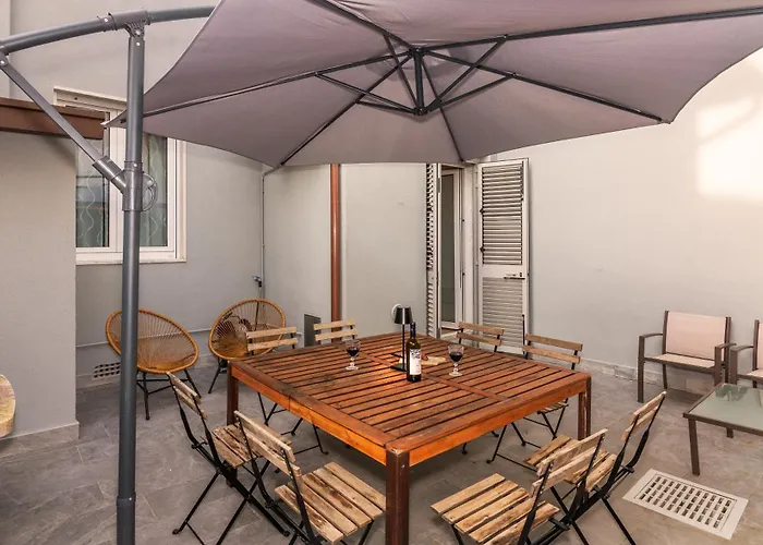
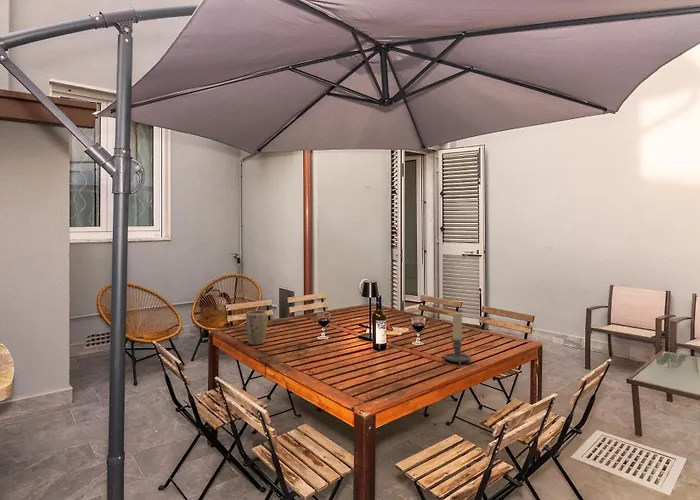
+ plant pot [245,310,268,346]
+ candle holder [443,311,472,365]
